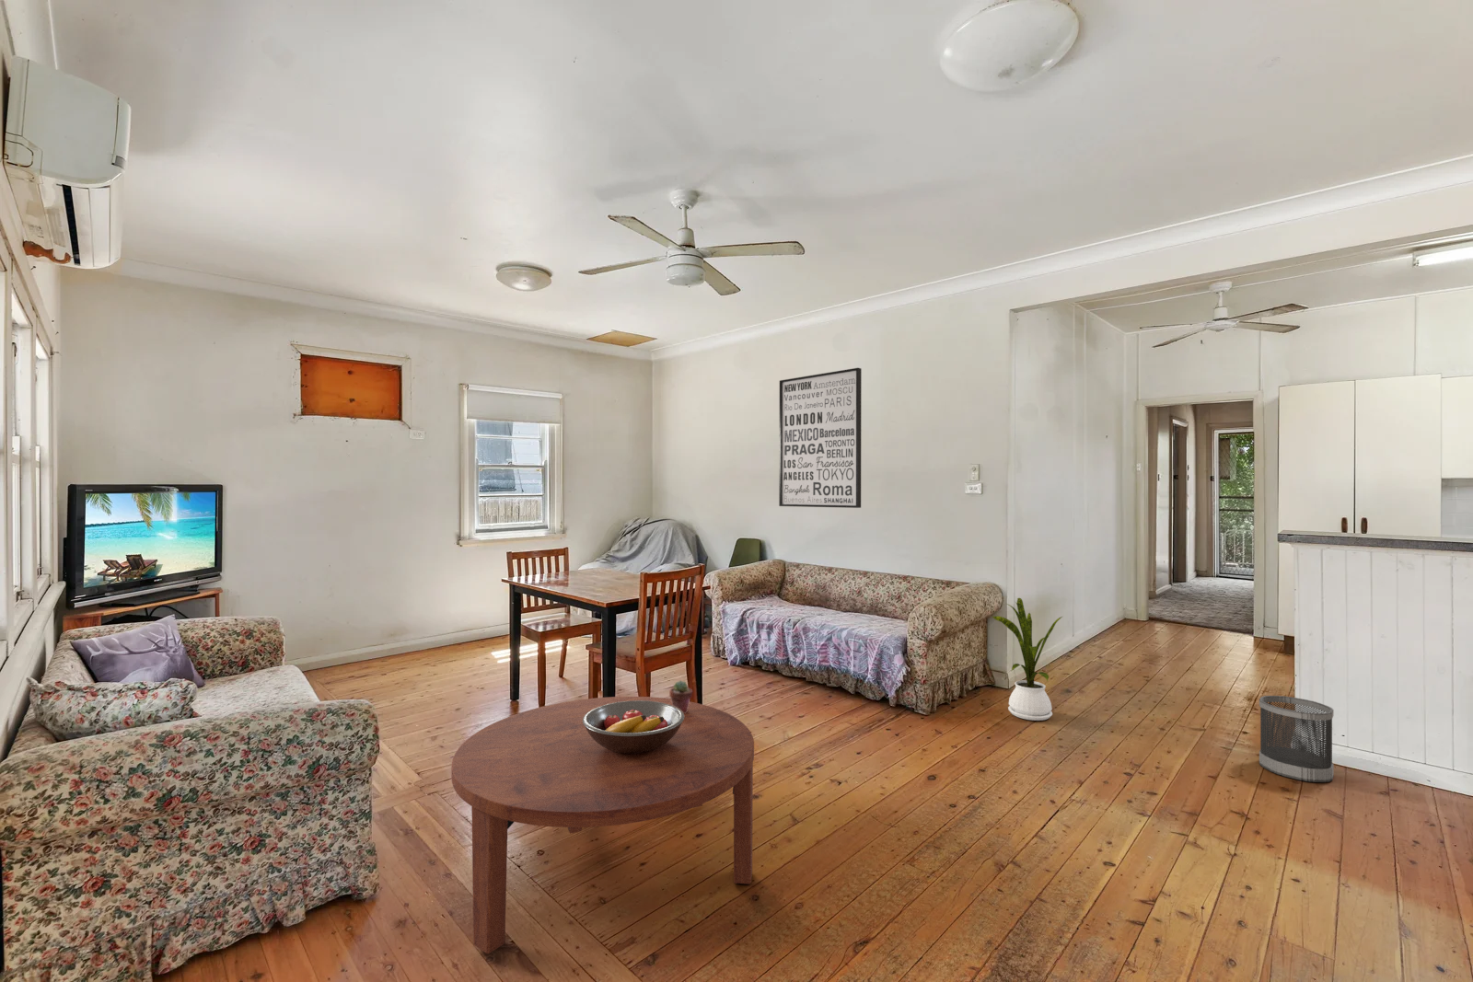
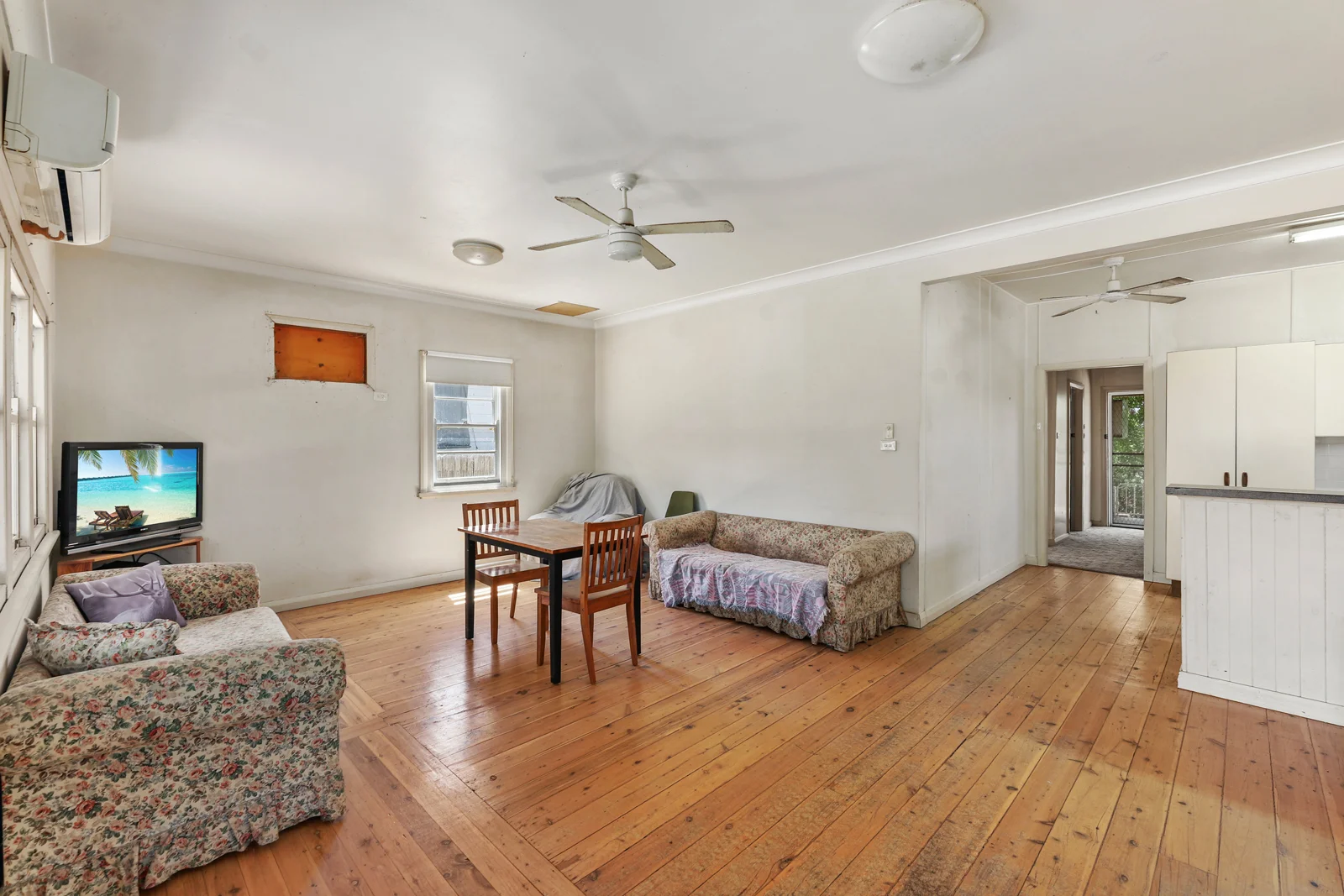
- fruit bowl [583,700,684,754]
- potted succulent [669,680,694,713]
- house plant [992,597,1063,721]
- wastebasket [1258,695,1335,784]
- wall art [778,367,863,509]
- coffee table [450,696,755,955]
